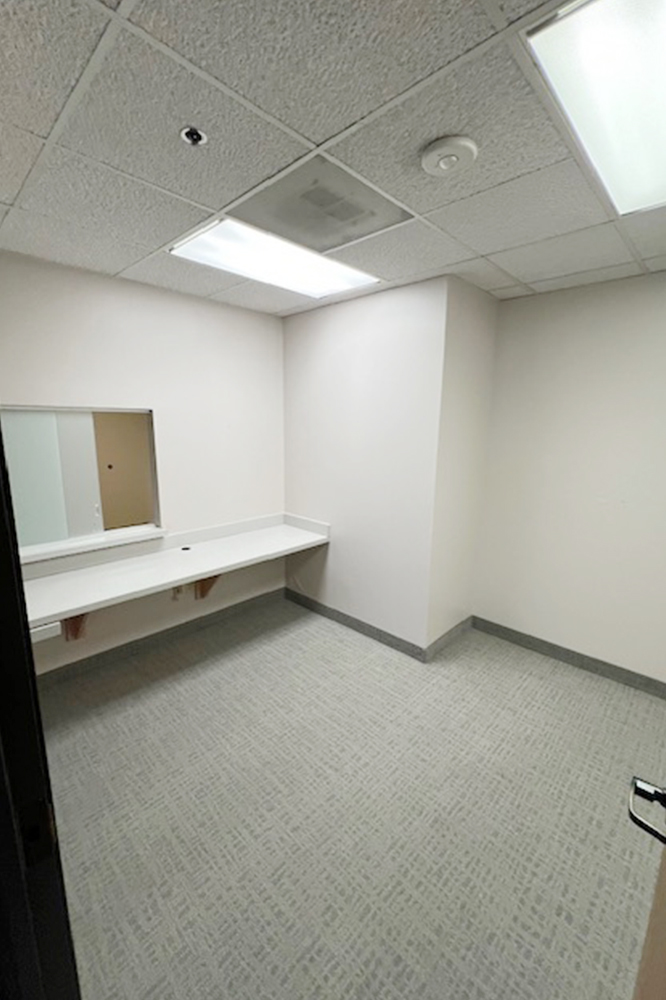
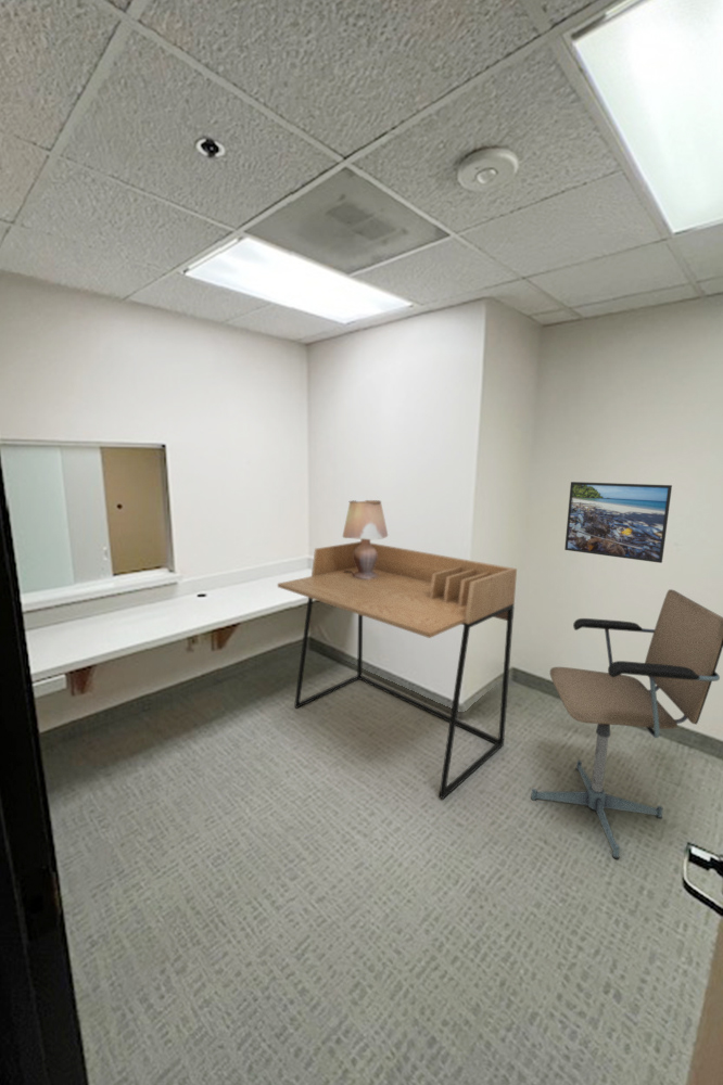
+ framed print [563,481,673,564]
+ desk [277,540,518,800]
+ office chair [530,588,723,860]
+ lamp [341,499,389,579]
